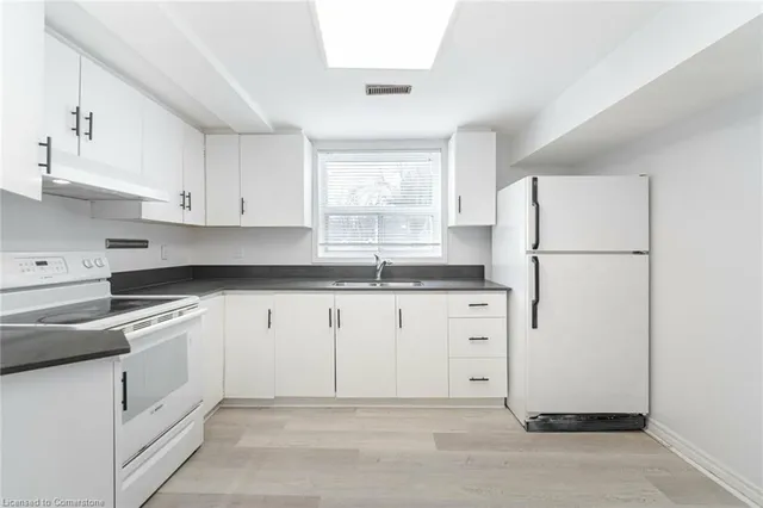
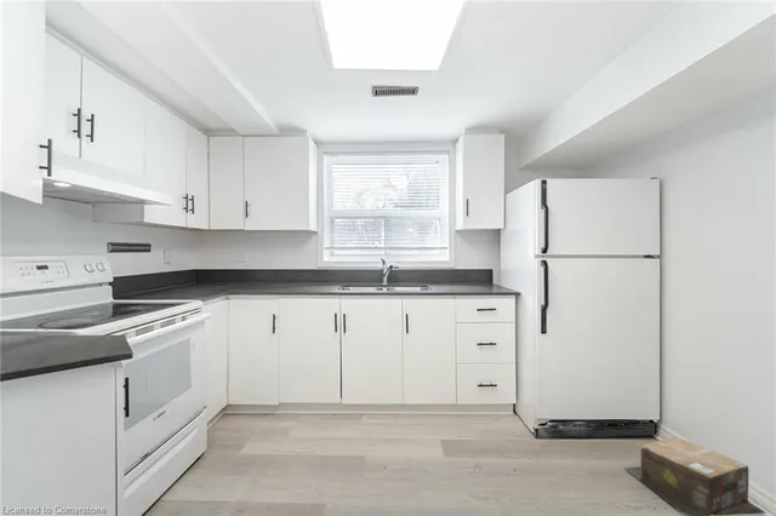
+ cardboard box [623,436,768,516]
